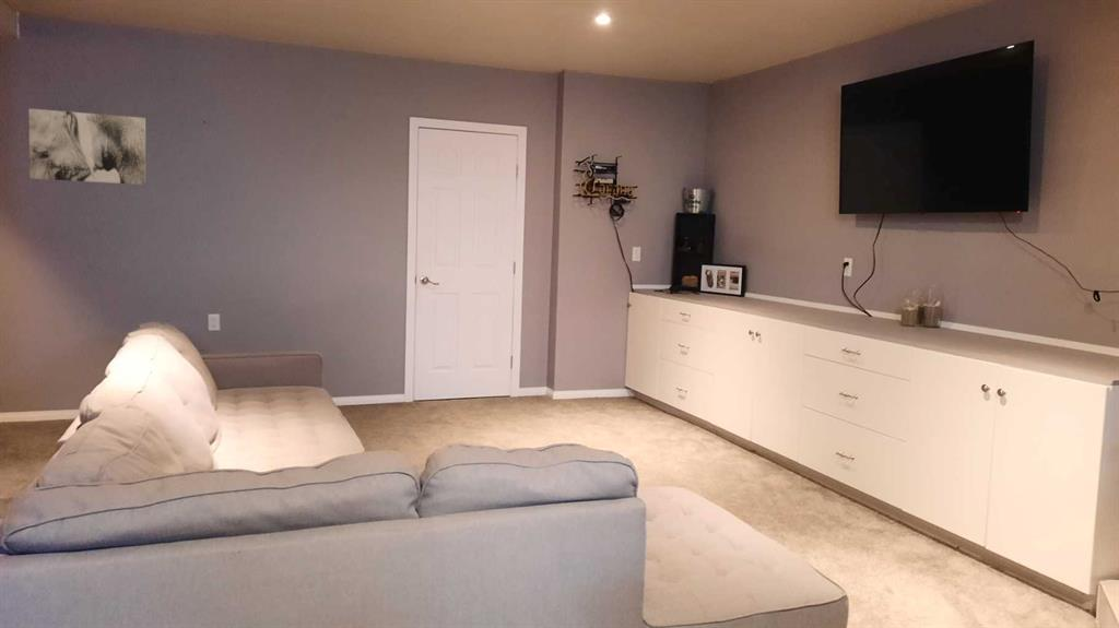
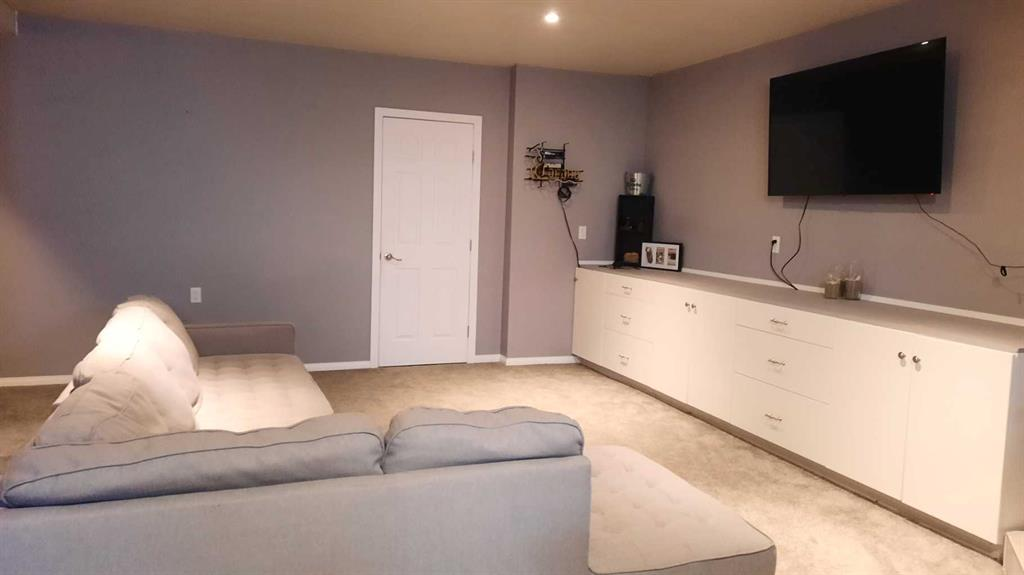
- wall art [27,107,146,186]
